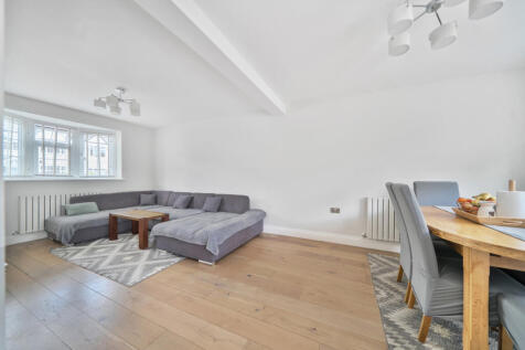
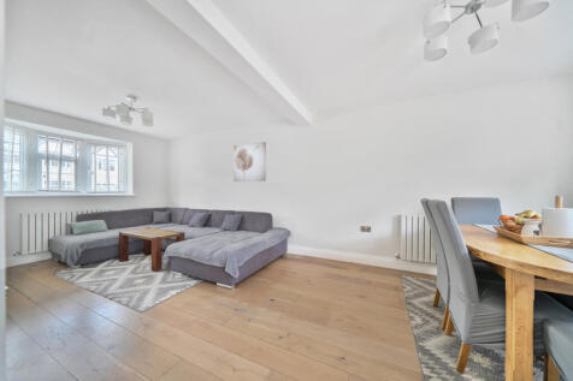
+ wall art [232,141,267,183]
